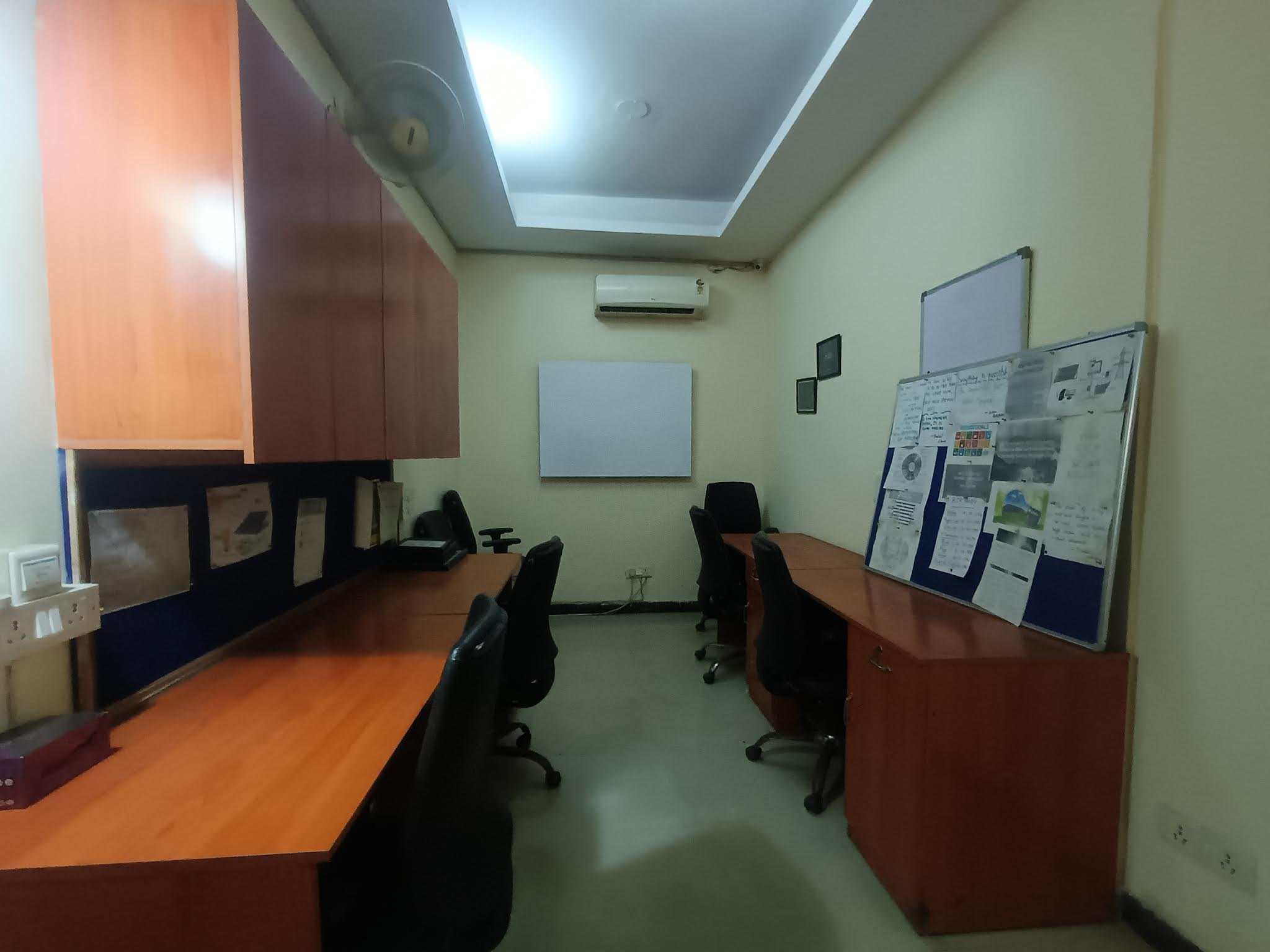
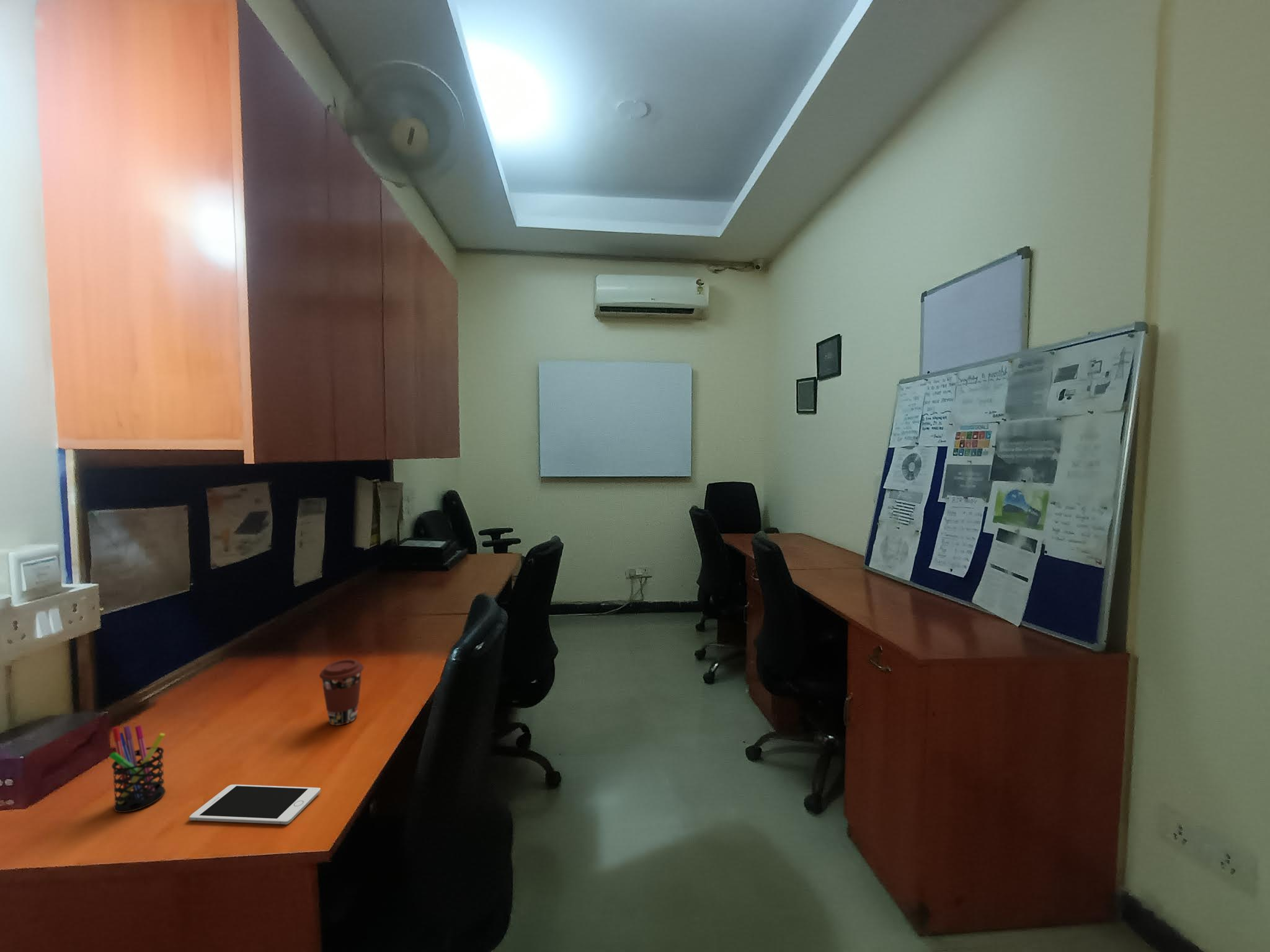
+ coffee cup [319,658,365,726]
+ cell phone [189,784,321,825]
+ pen holder [109,725,166,813]
